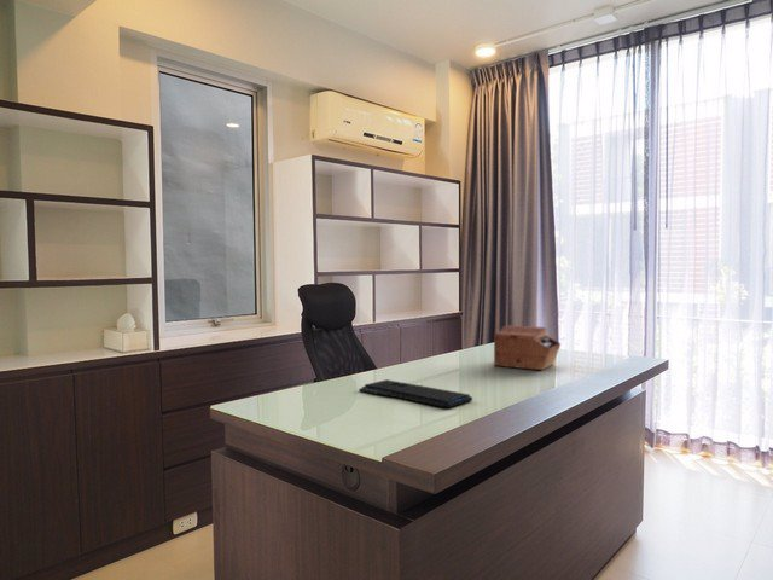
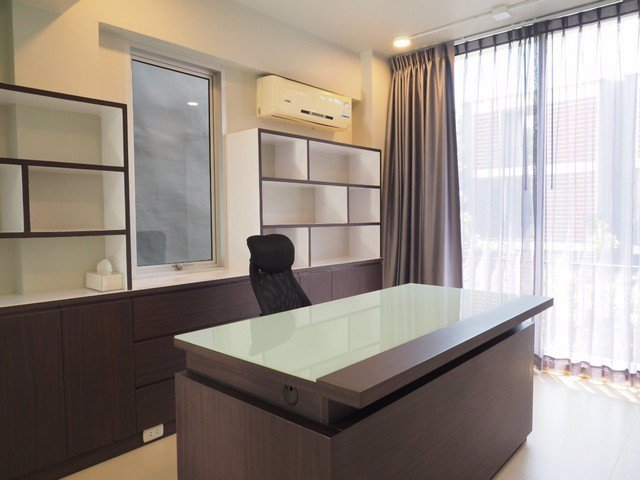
- keyboard [358,378,473,410]
- sewing box [493,324,562,371]
